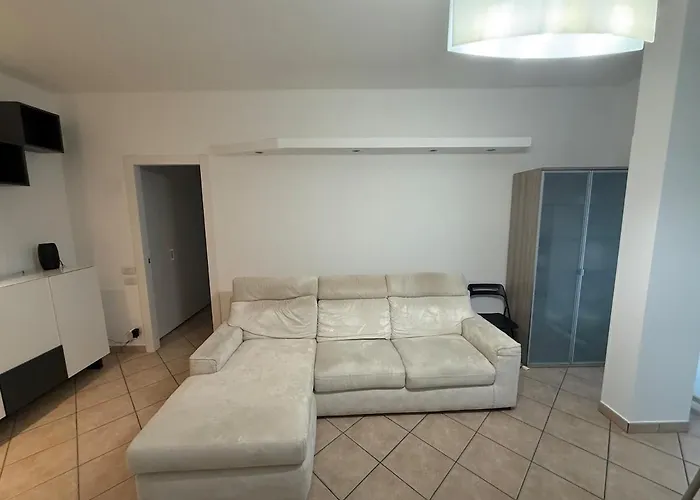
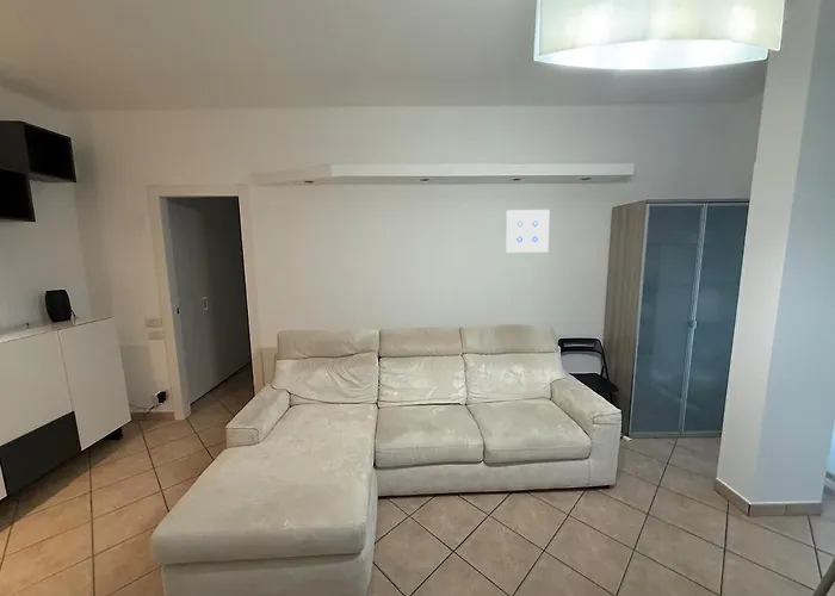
+ wall art [505,209,550,254]
